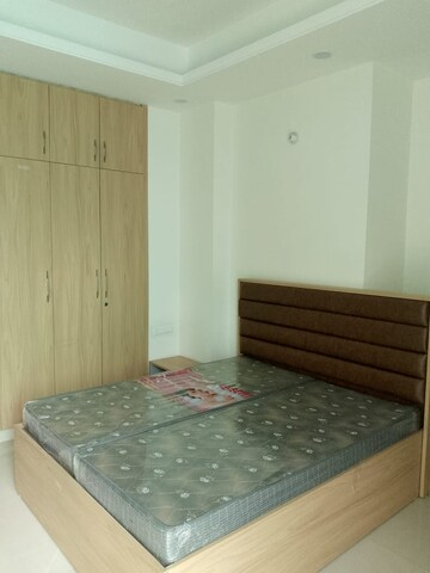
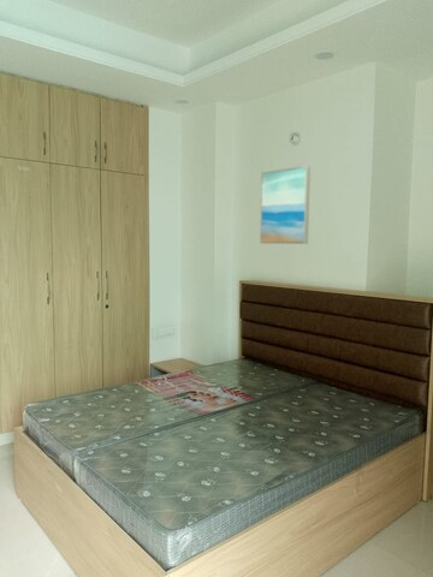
+ wall art [259,165,312,245]
